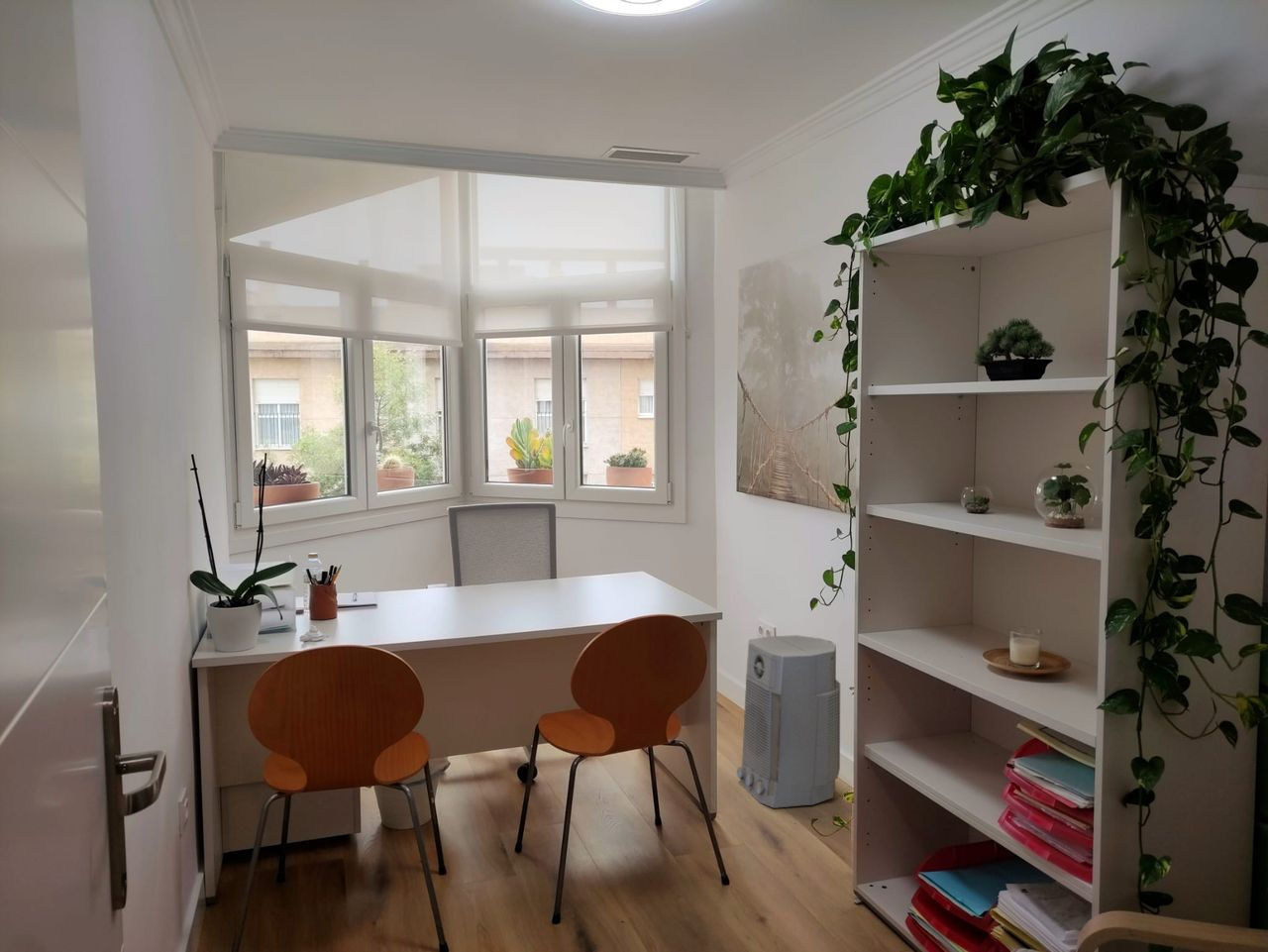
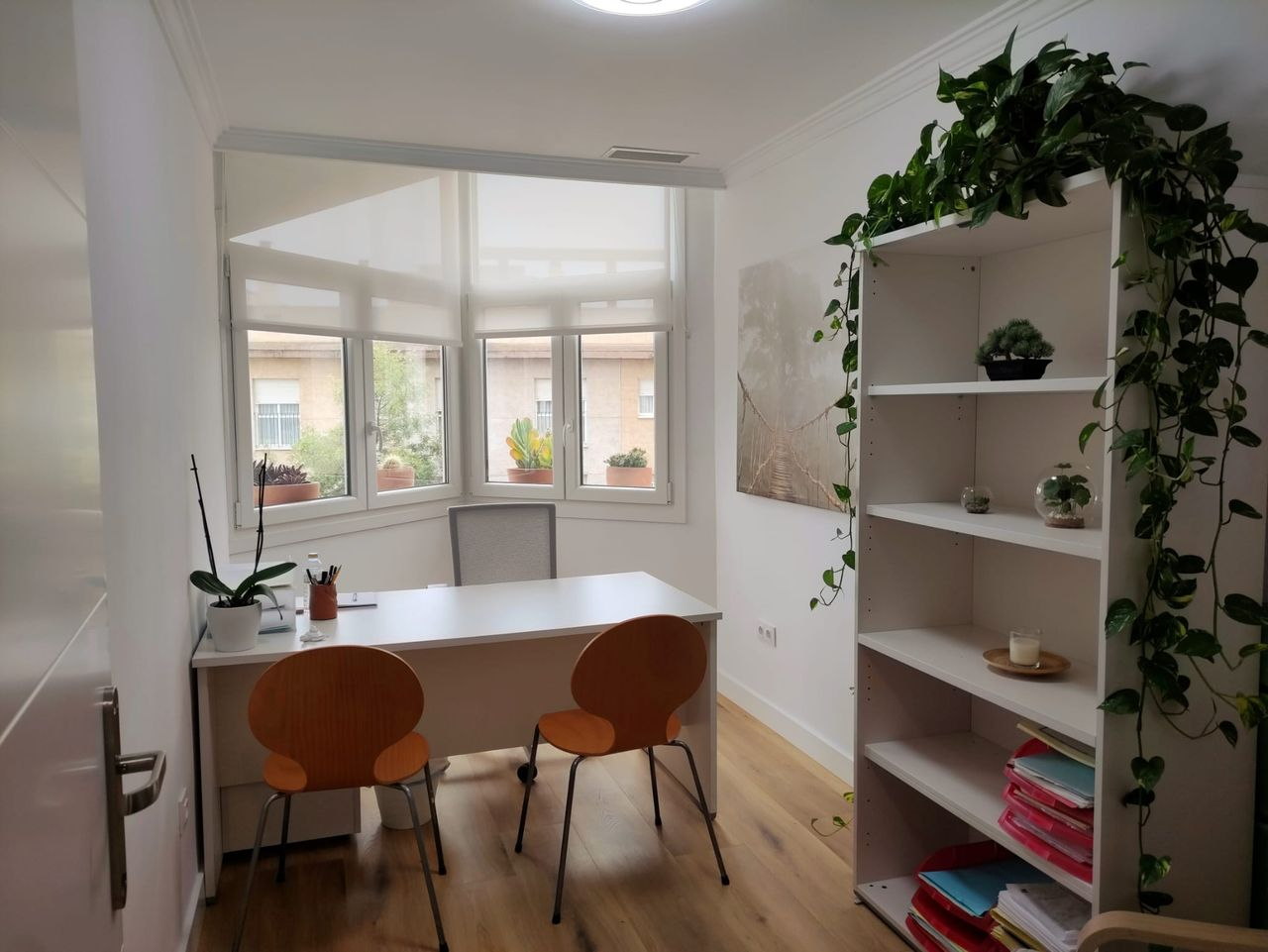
- air purifier [736,634,841,809]
